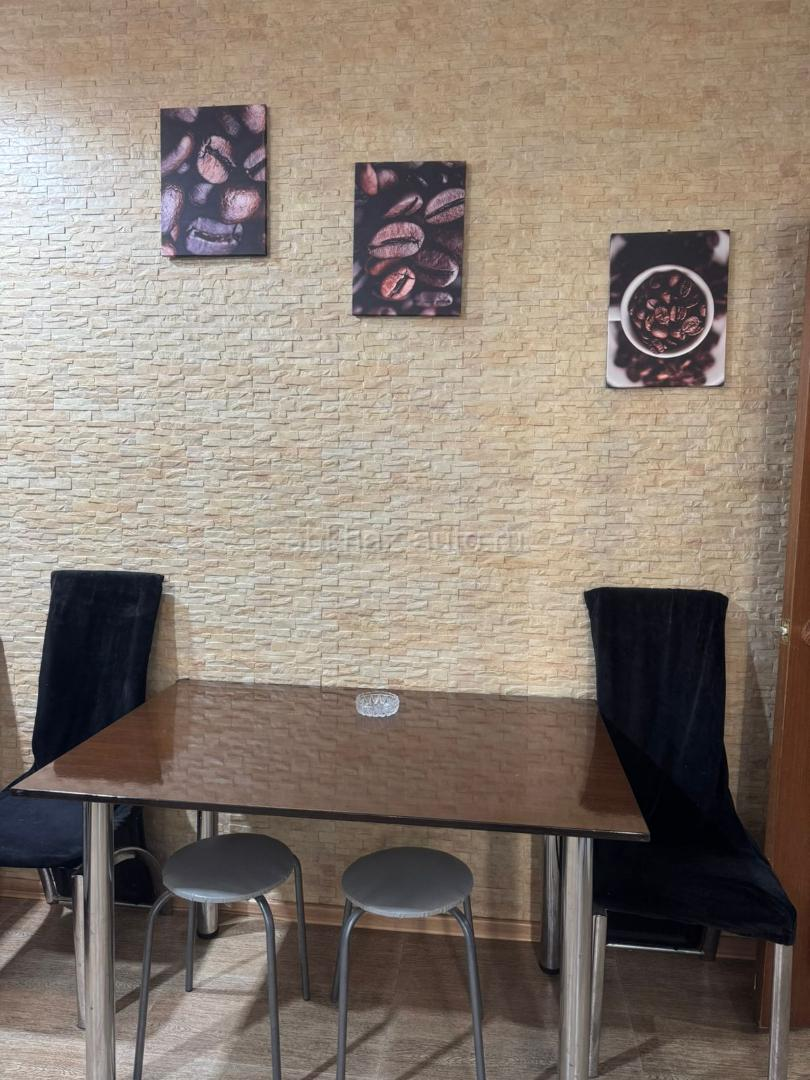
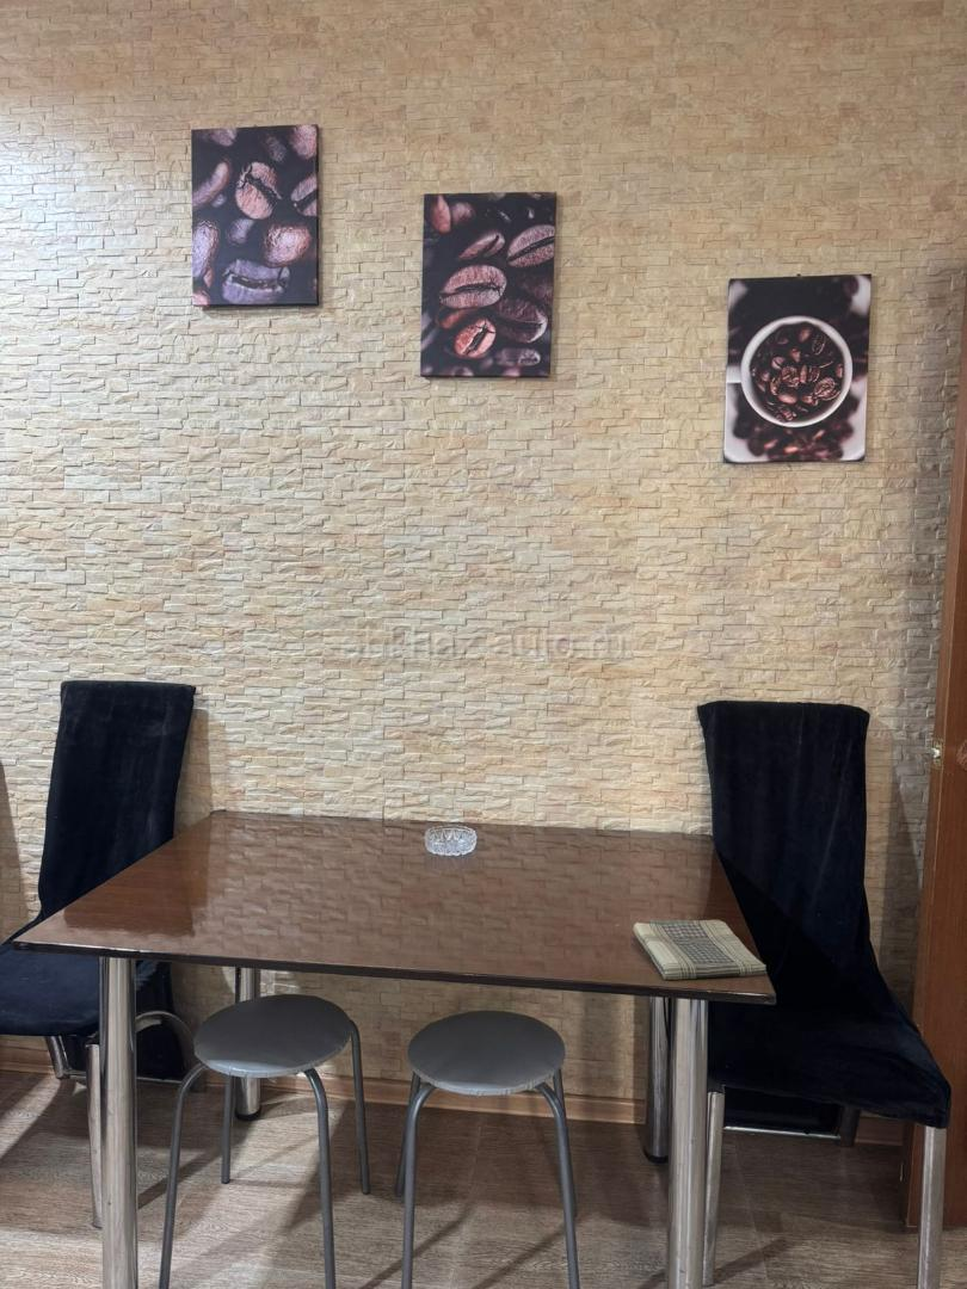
+ dish towel [632,919,768,981]
